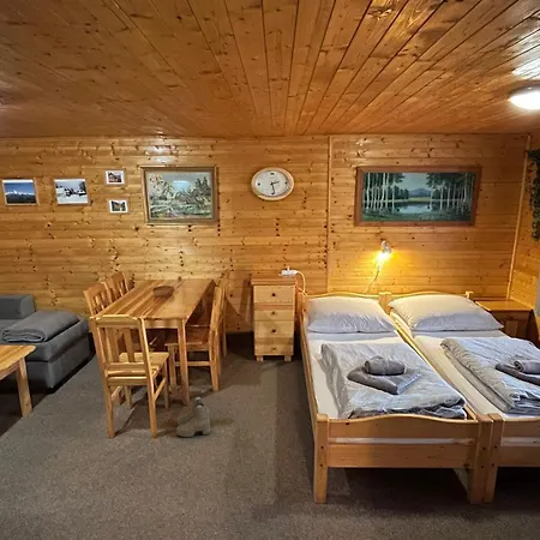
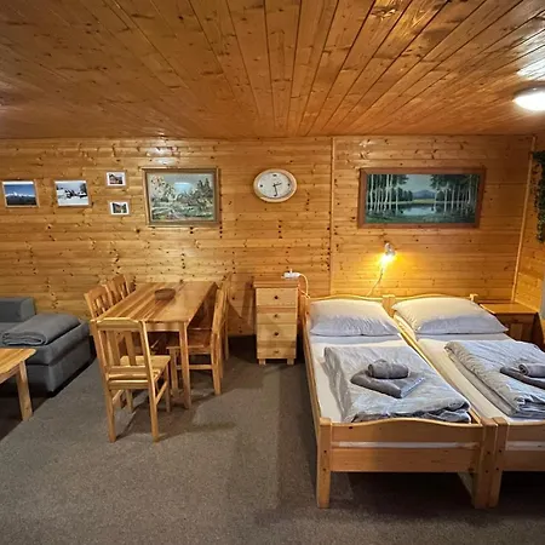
- boots [175,395,211,438]
